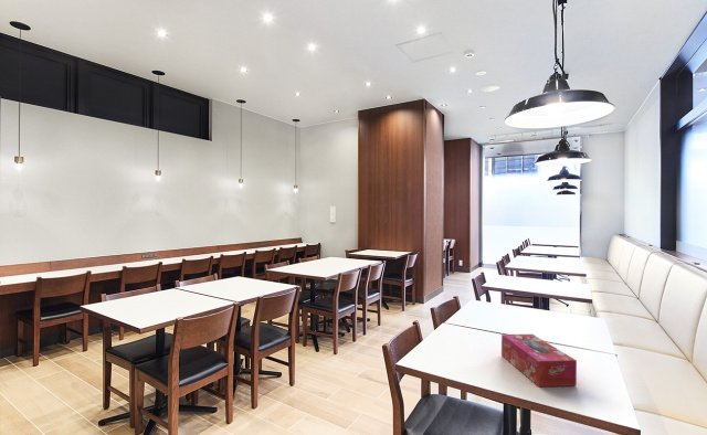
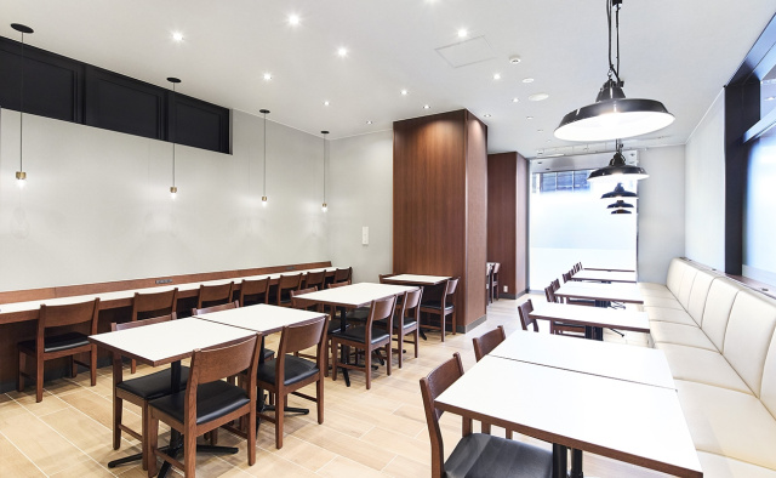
- tissue box [500,333,578,388]
